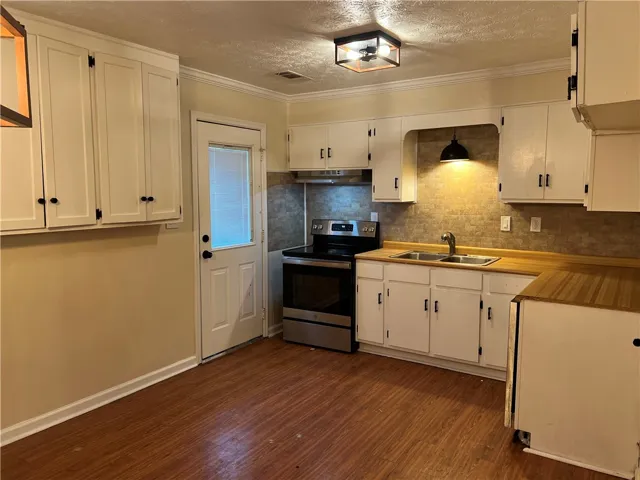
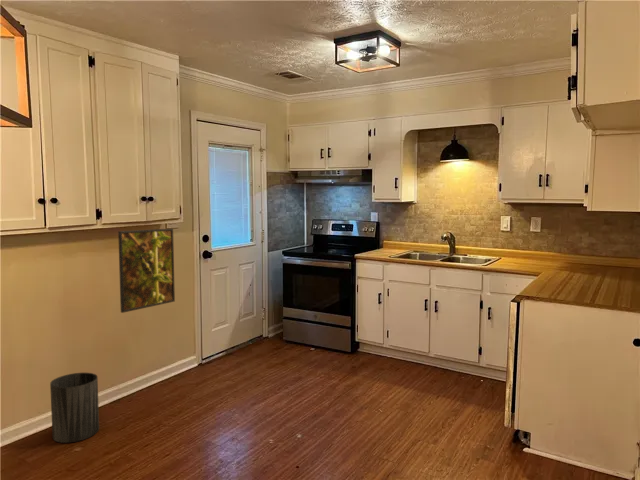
+ trash can [49,372,100,444]
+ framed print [117,227,176,314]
